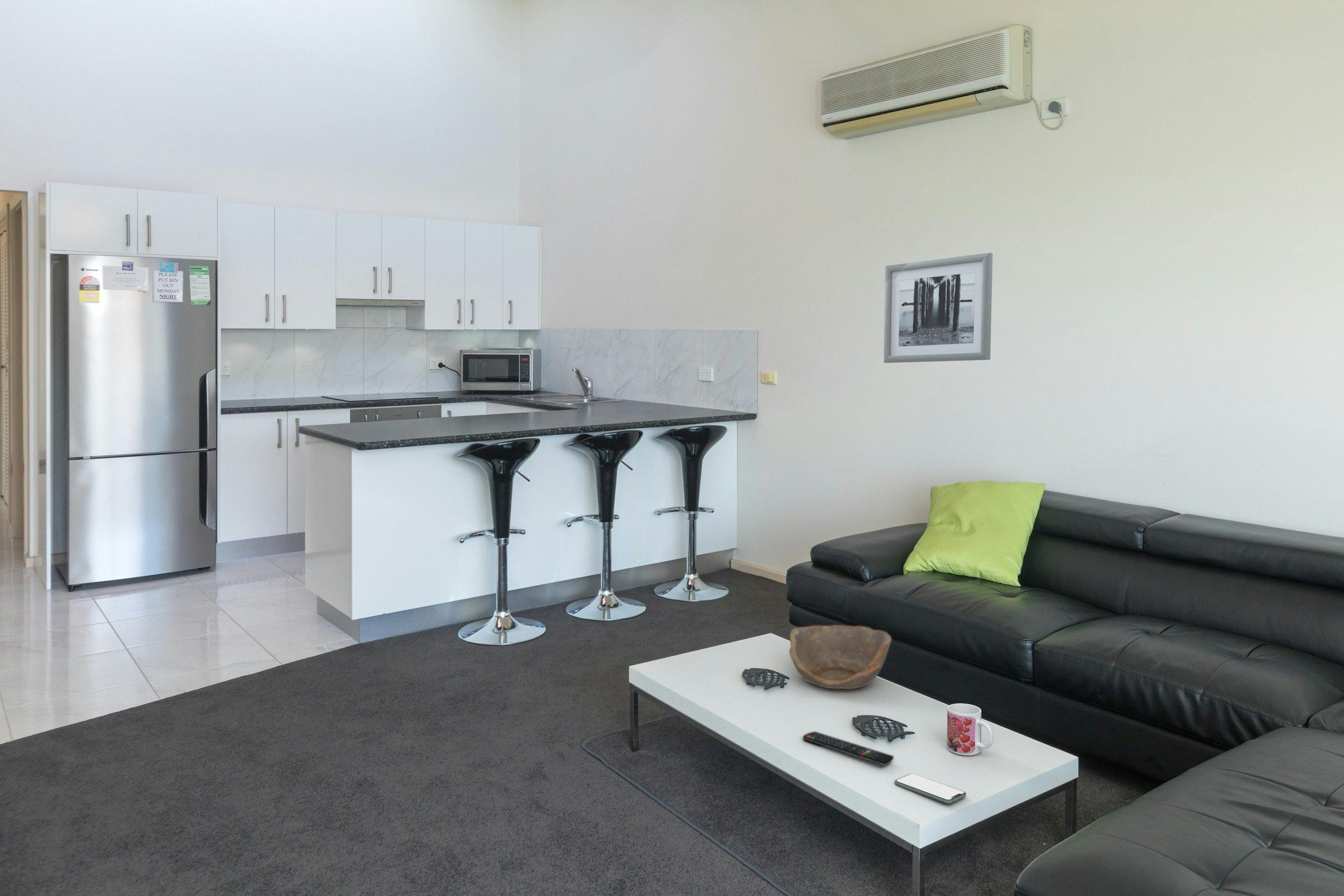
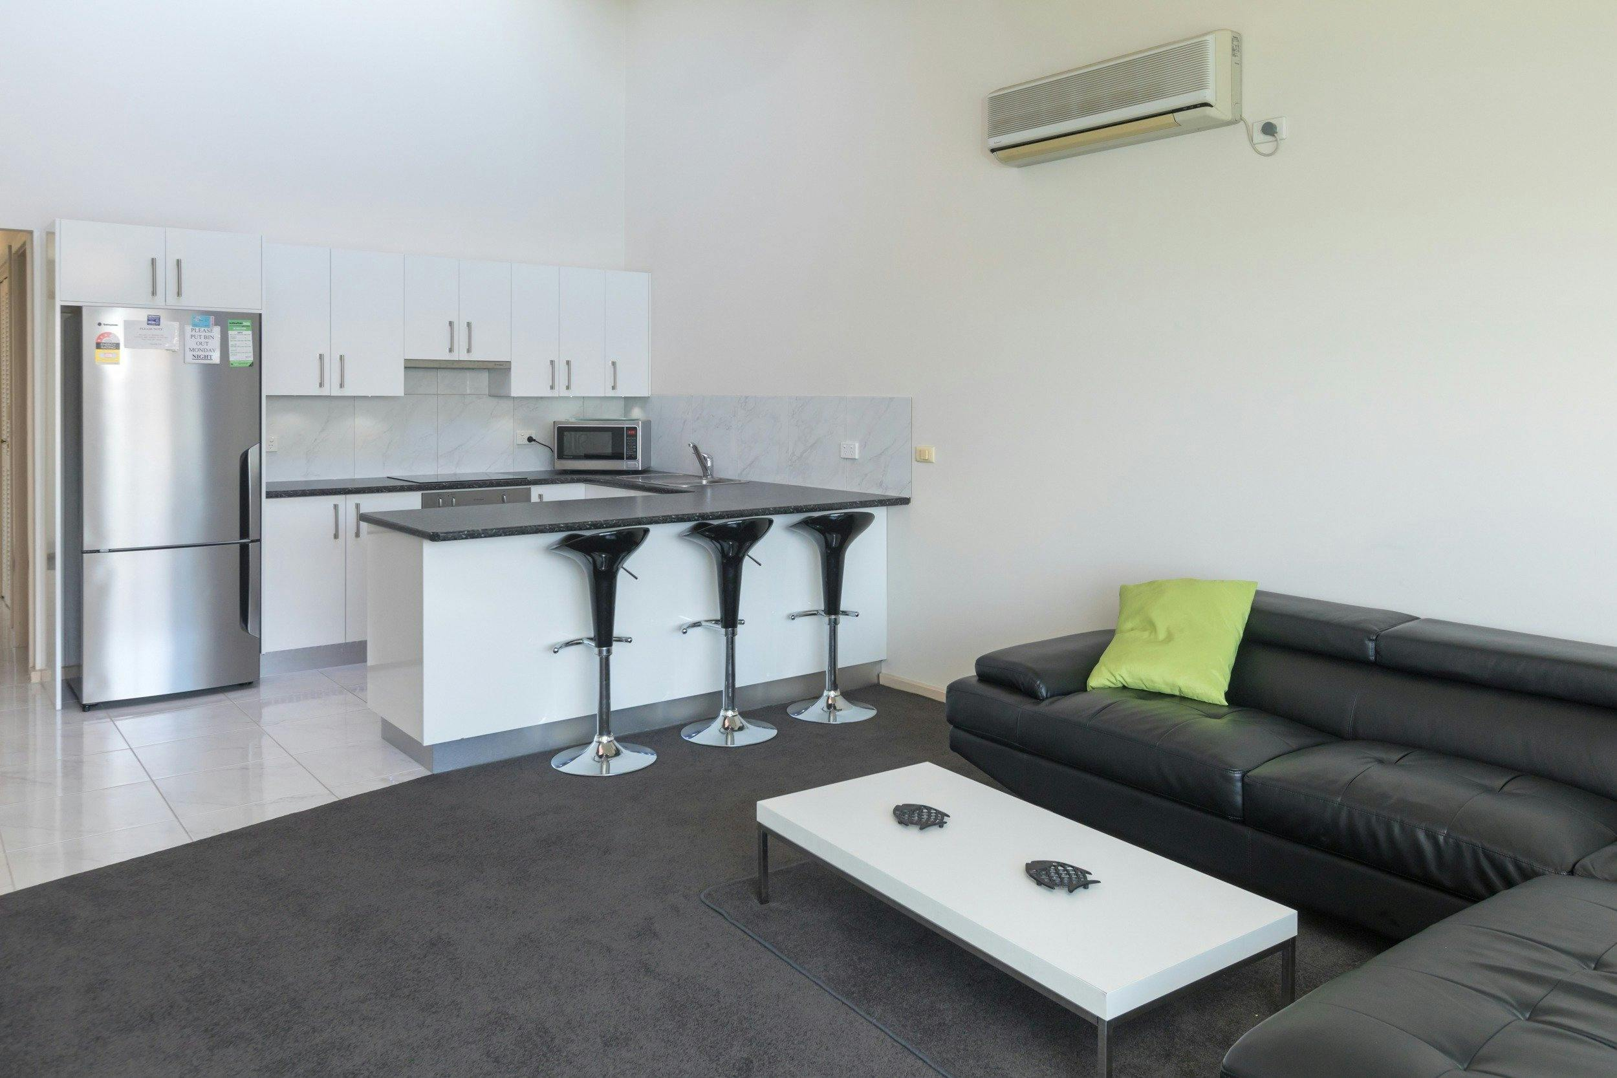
- remote control [802,731,894,766]
- mug [947,703,994,756]
- bowl [789,624,892,690]
- smartphone [894,773,967,804]
- wall art [883,252,993,363]
